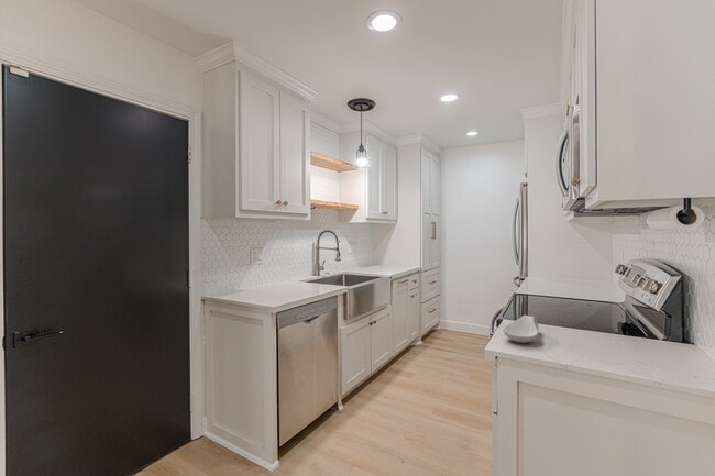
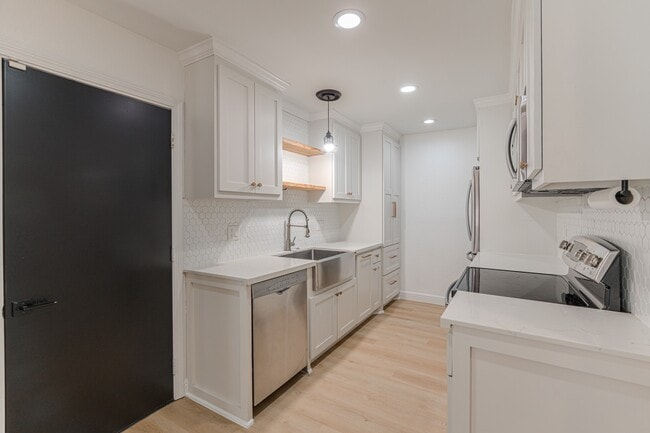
- spoon rest [502,314,540,344]
